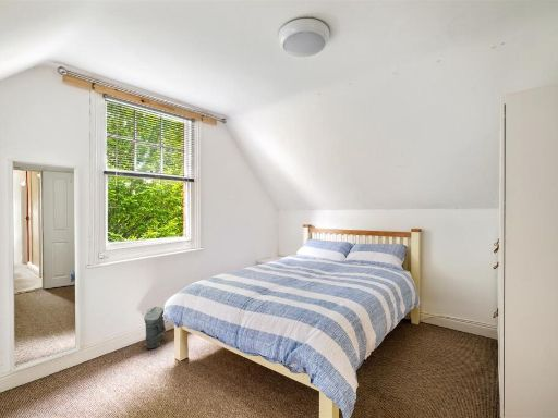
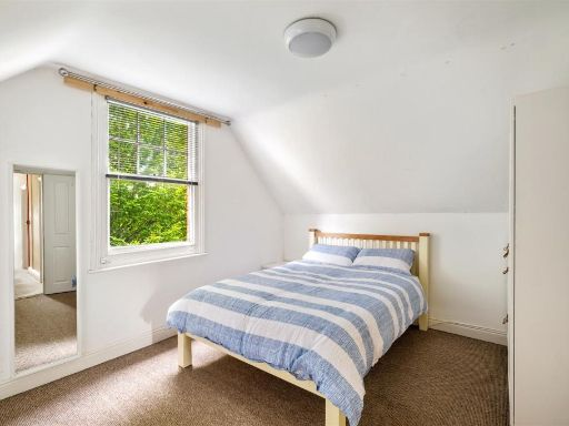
- bag [143,306,167,349]
